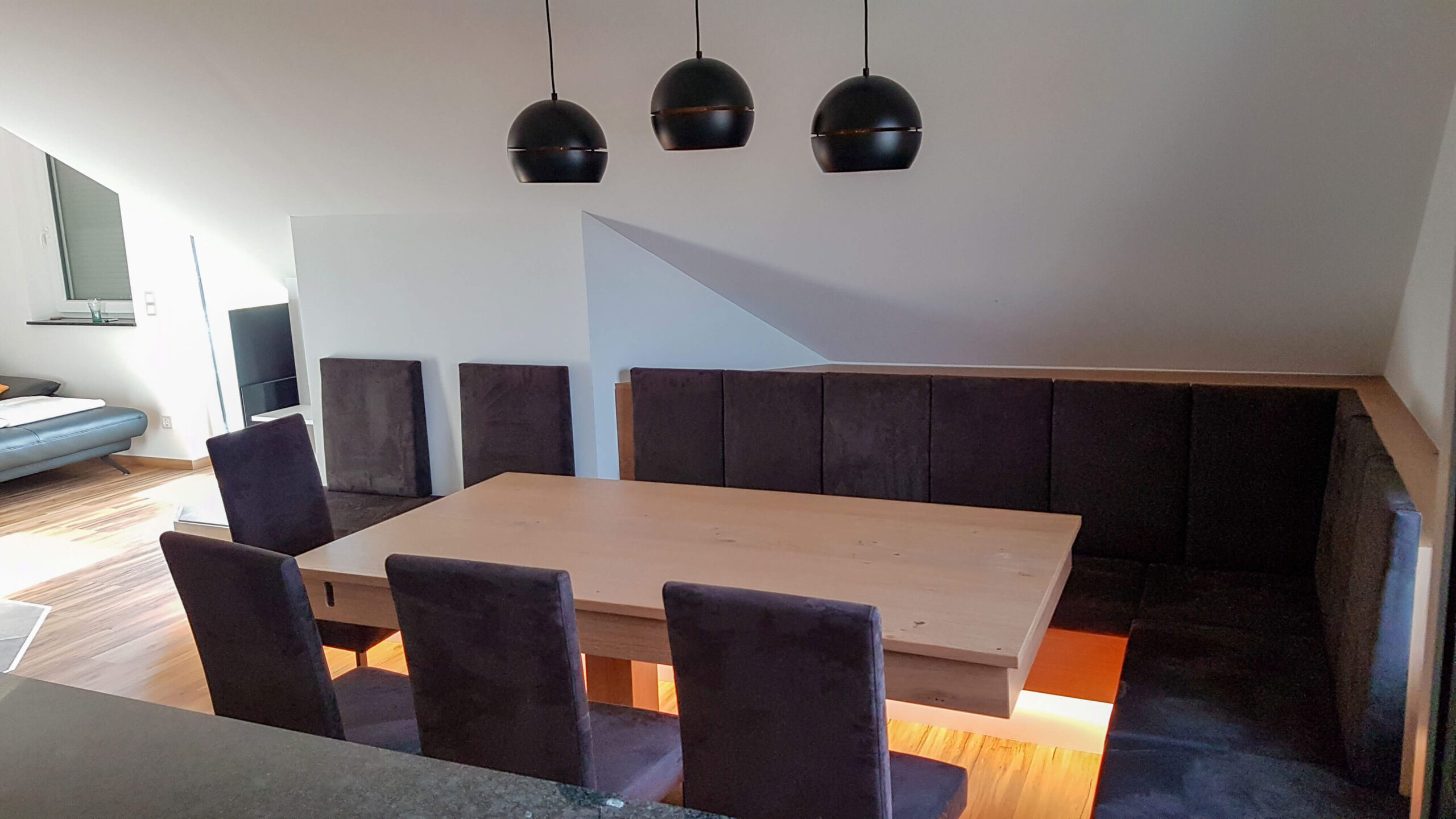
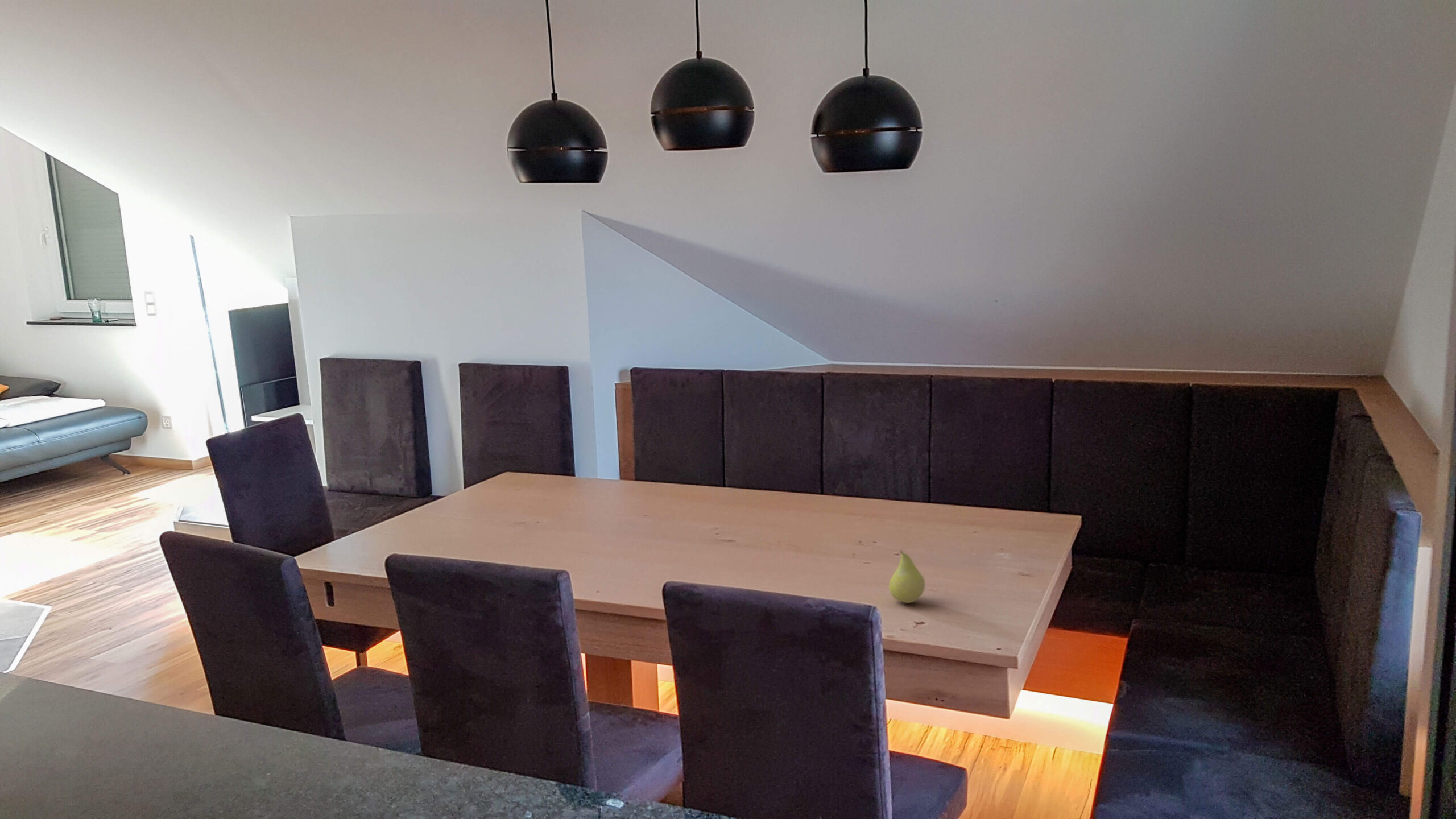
+ fruit [888,549,925,604]
